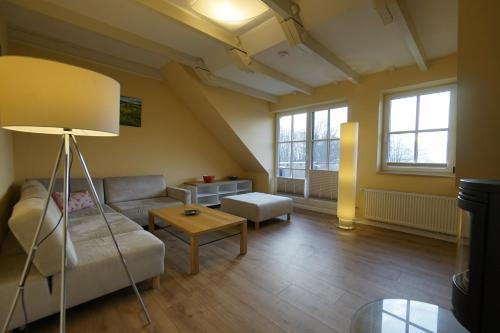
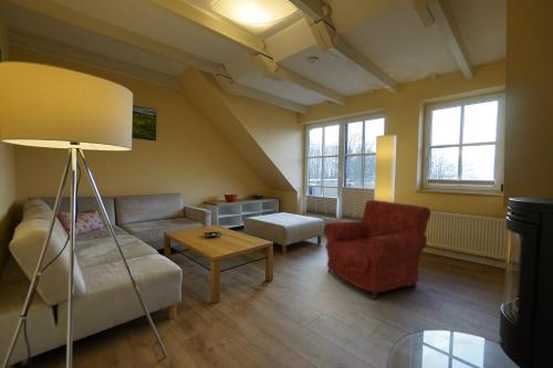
+ armchair [323,199,431,301]
